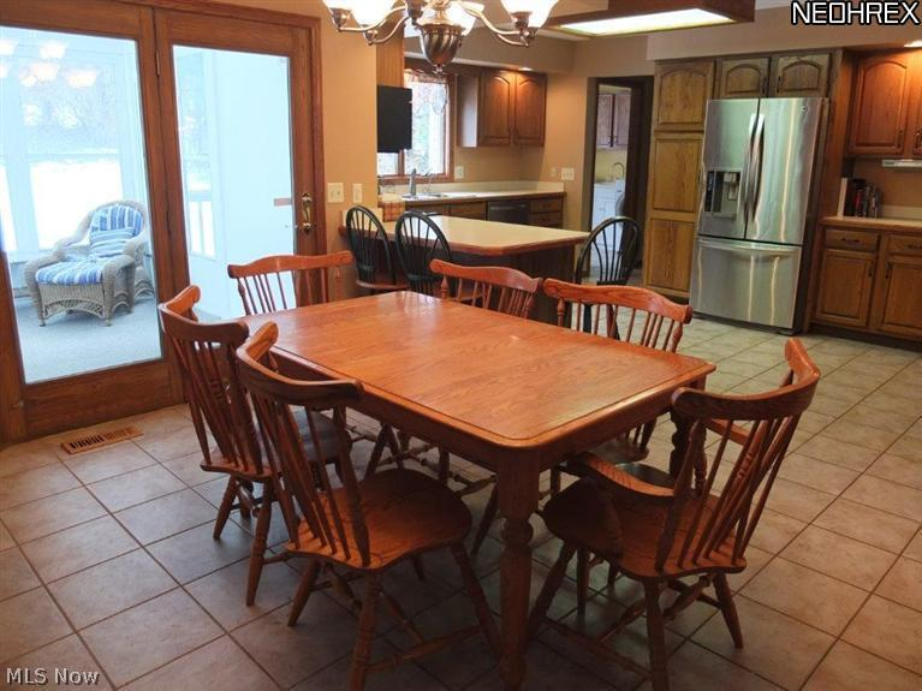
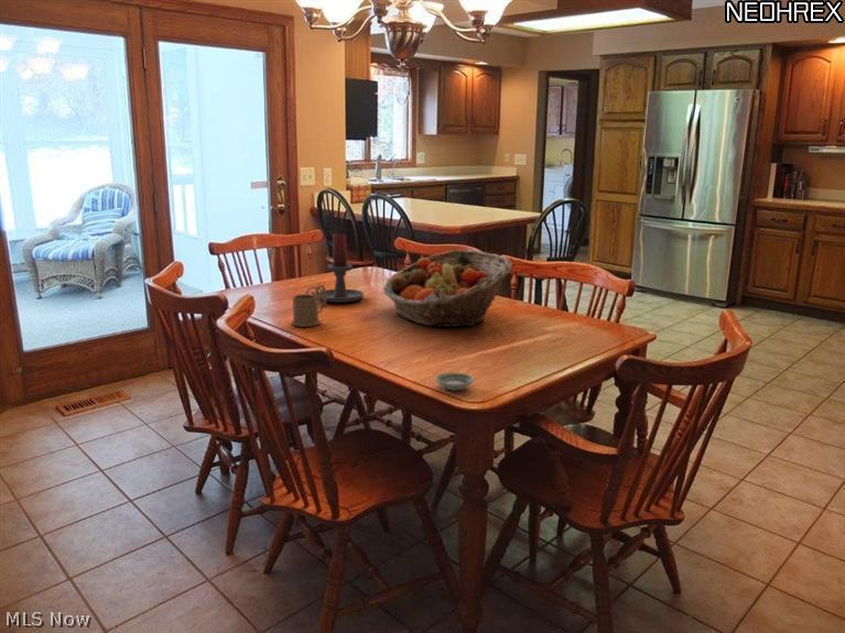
+ candle holder [304,232,365,304]
+ saucer [434,371,475,391]
+ fruit basket [382,249,513,328]
+ mug [290,284,328,328]
